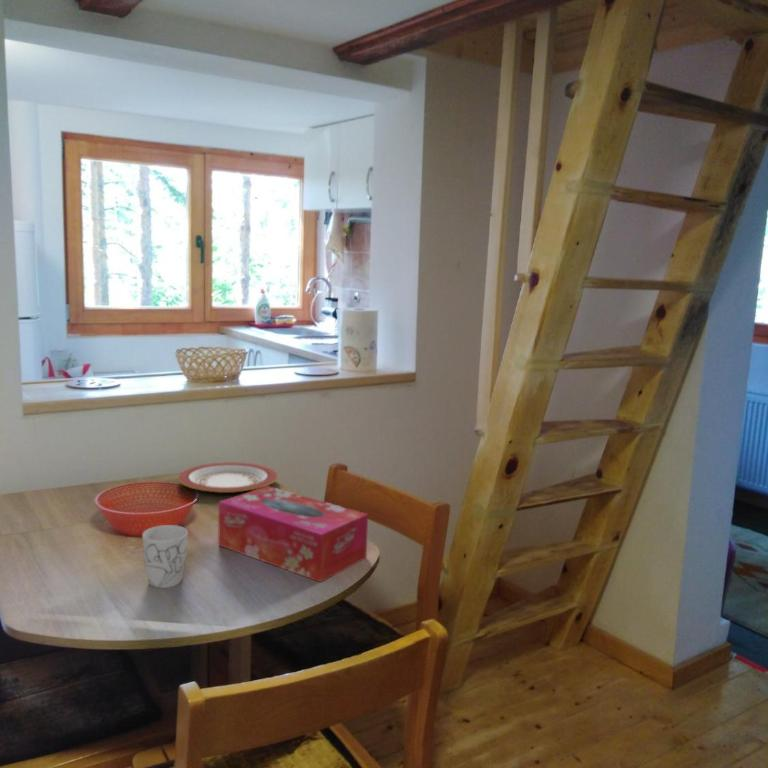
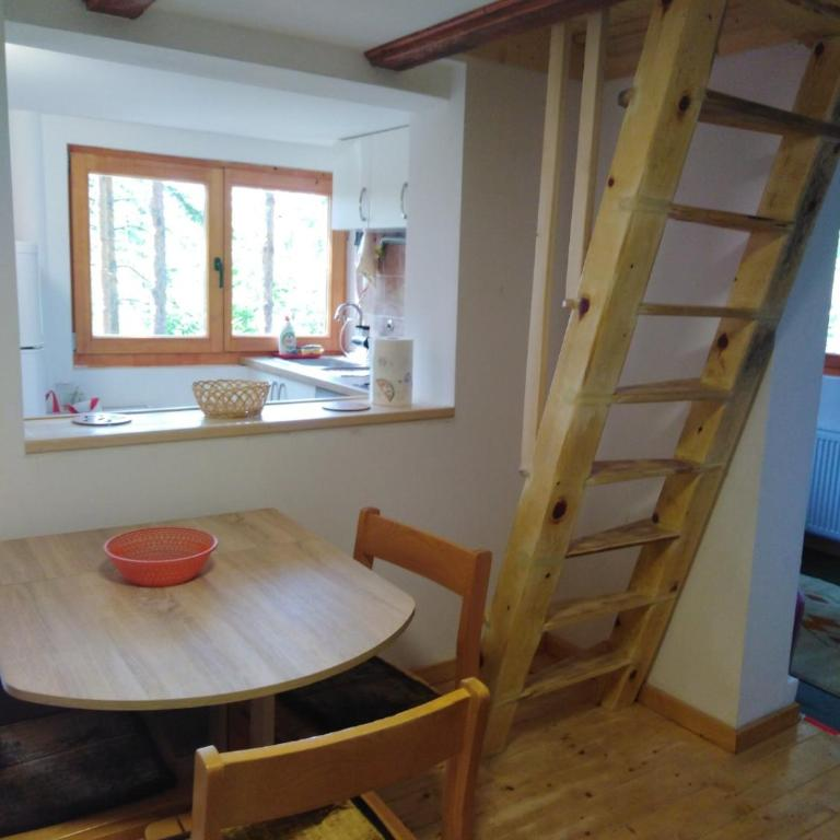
- plate [177,461,279,494]
- mug [141,524,189,589]
- tissue box [217,485,369,583]
